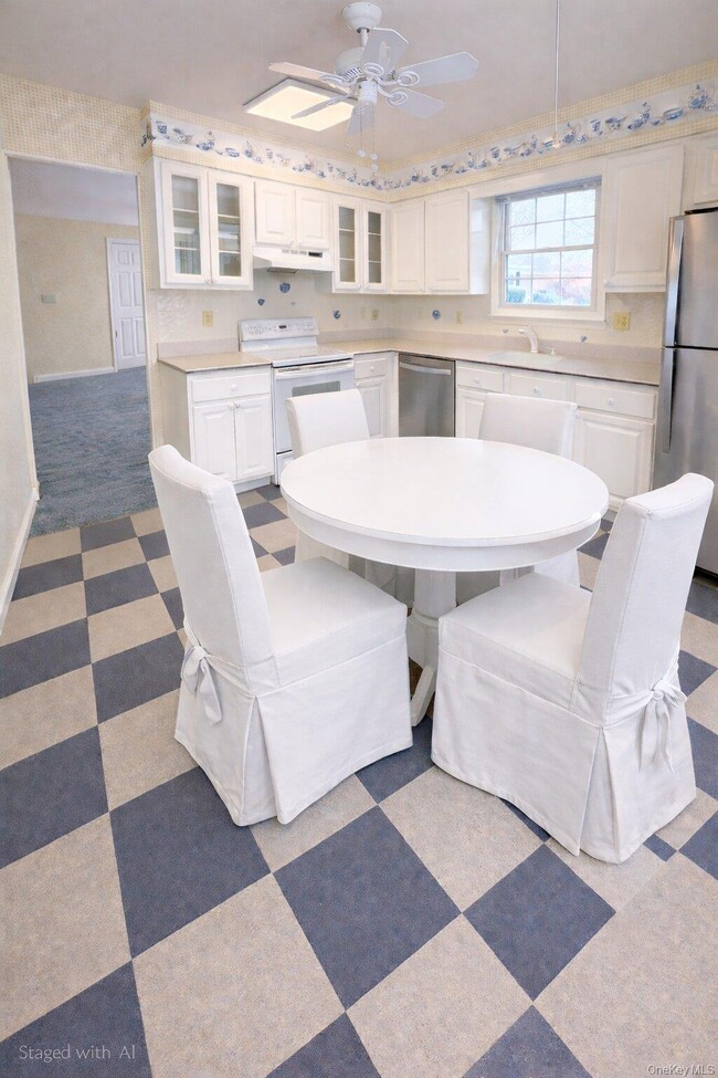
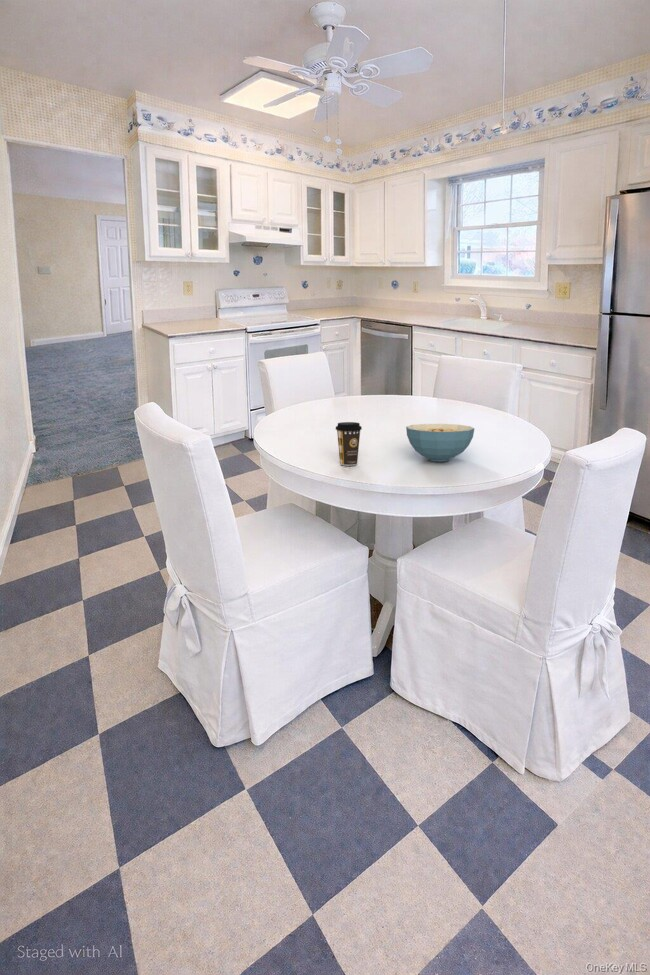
+ coffee cup [335,421,363,466]
+ cereal bowl [405,423,476,462]
